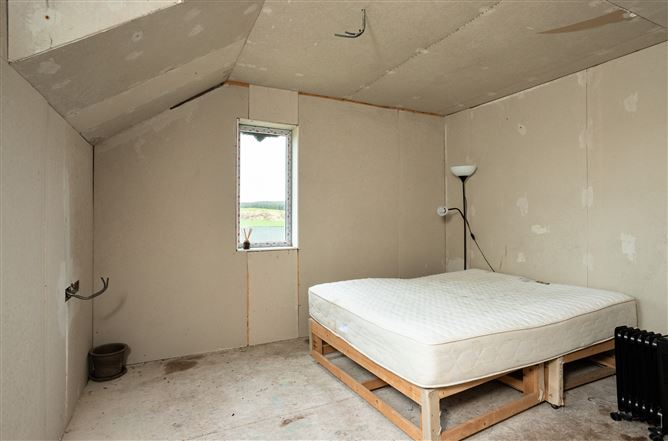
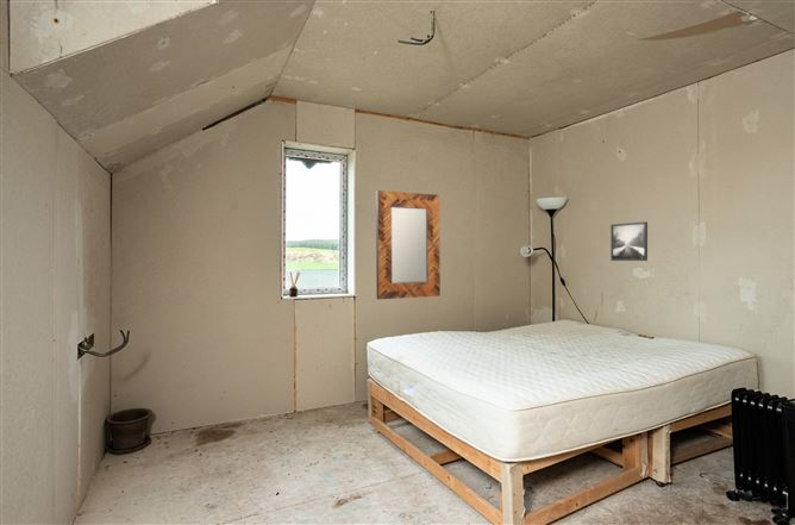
+ home mirror [375,189,442,300]
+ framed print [609,220,649,262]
